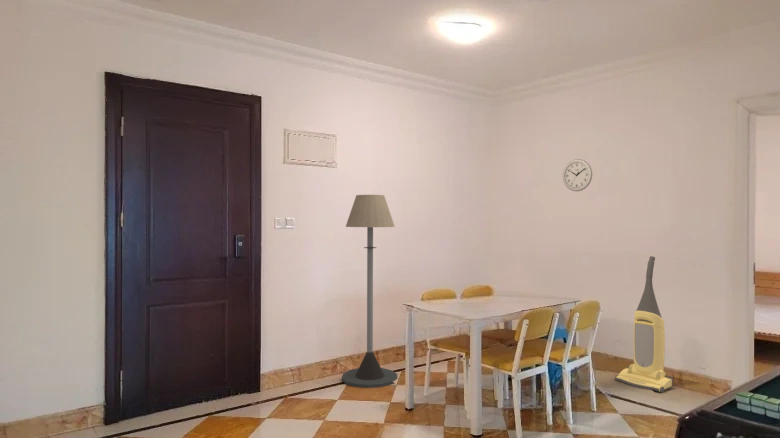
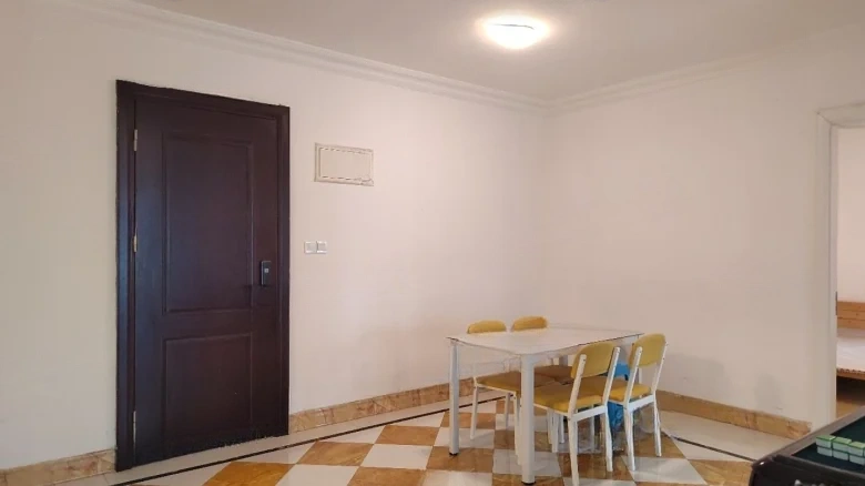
- vacuum cleaner [614,255,674,394]
- wall clock [562,158,593,192]
- floor lamp [341,194,398,389]
